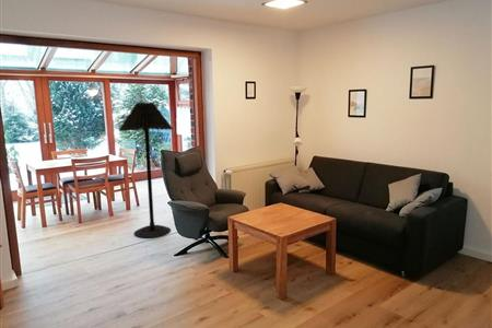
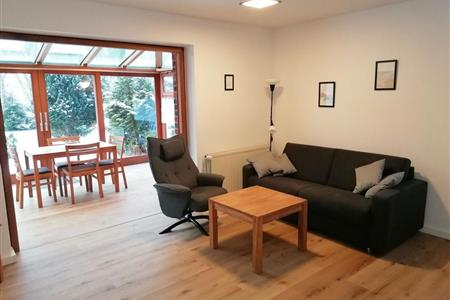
- floor lamp [118,102,174,238]
